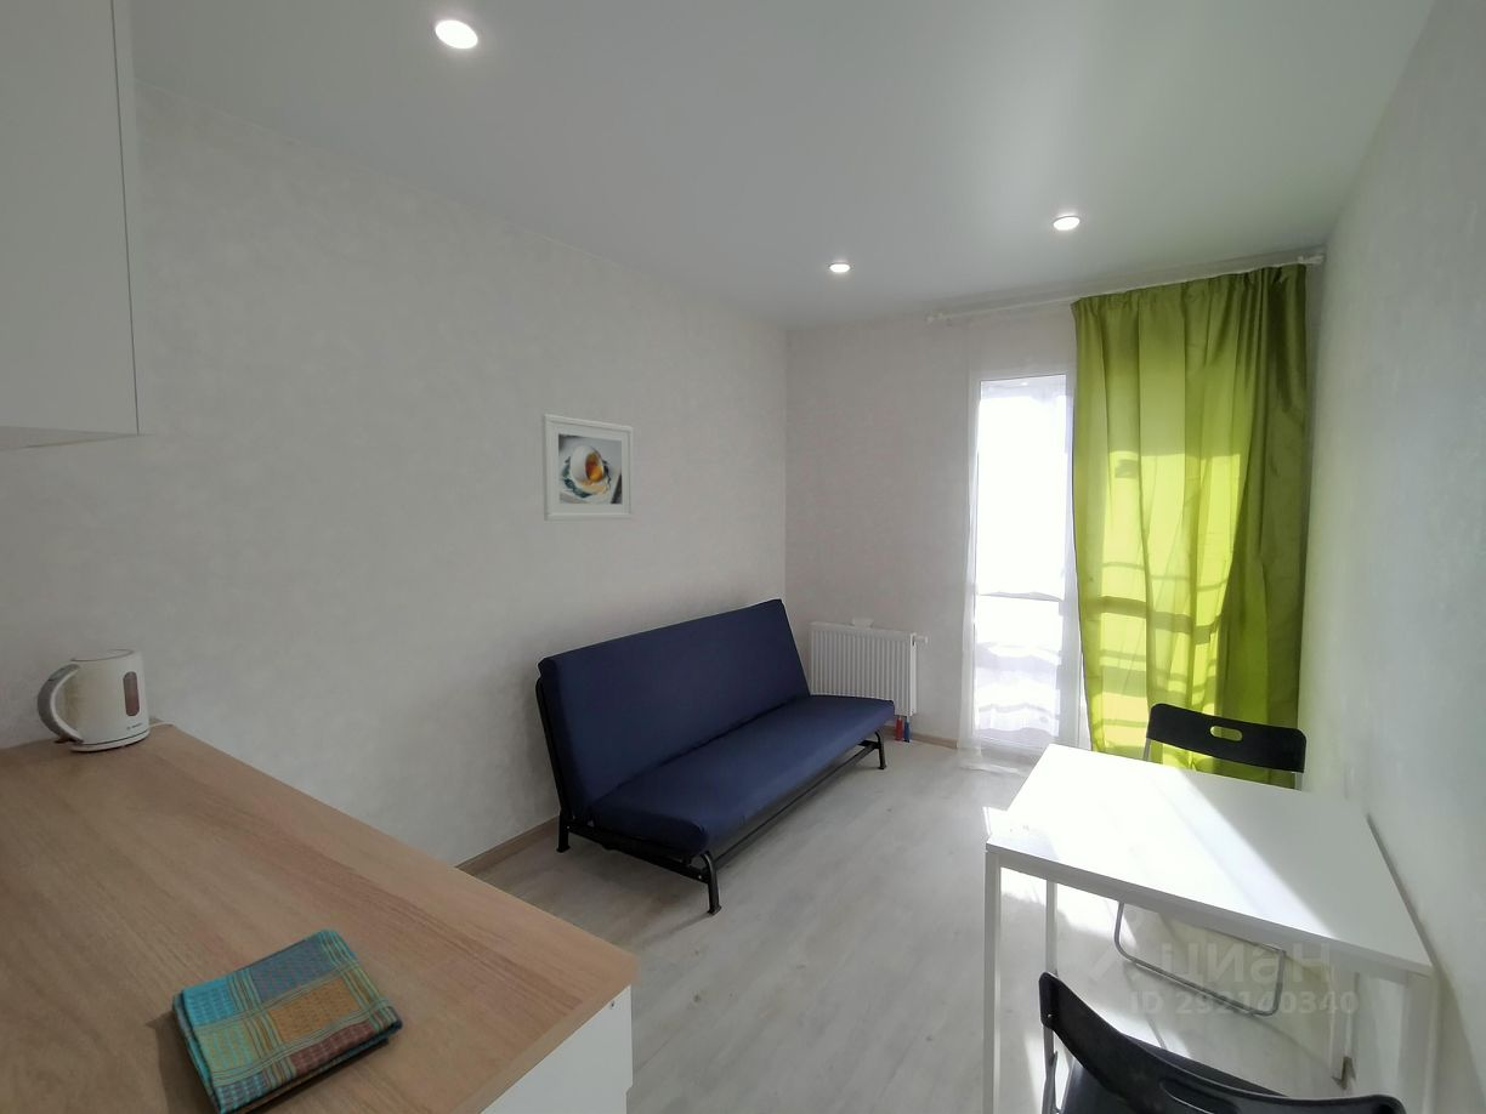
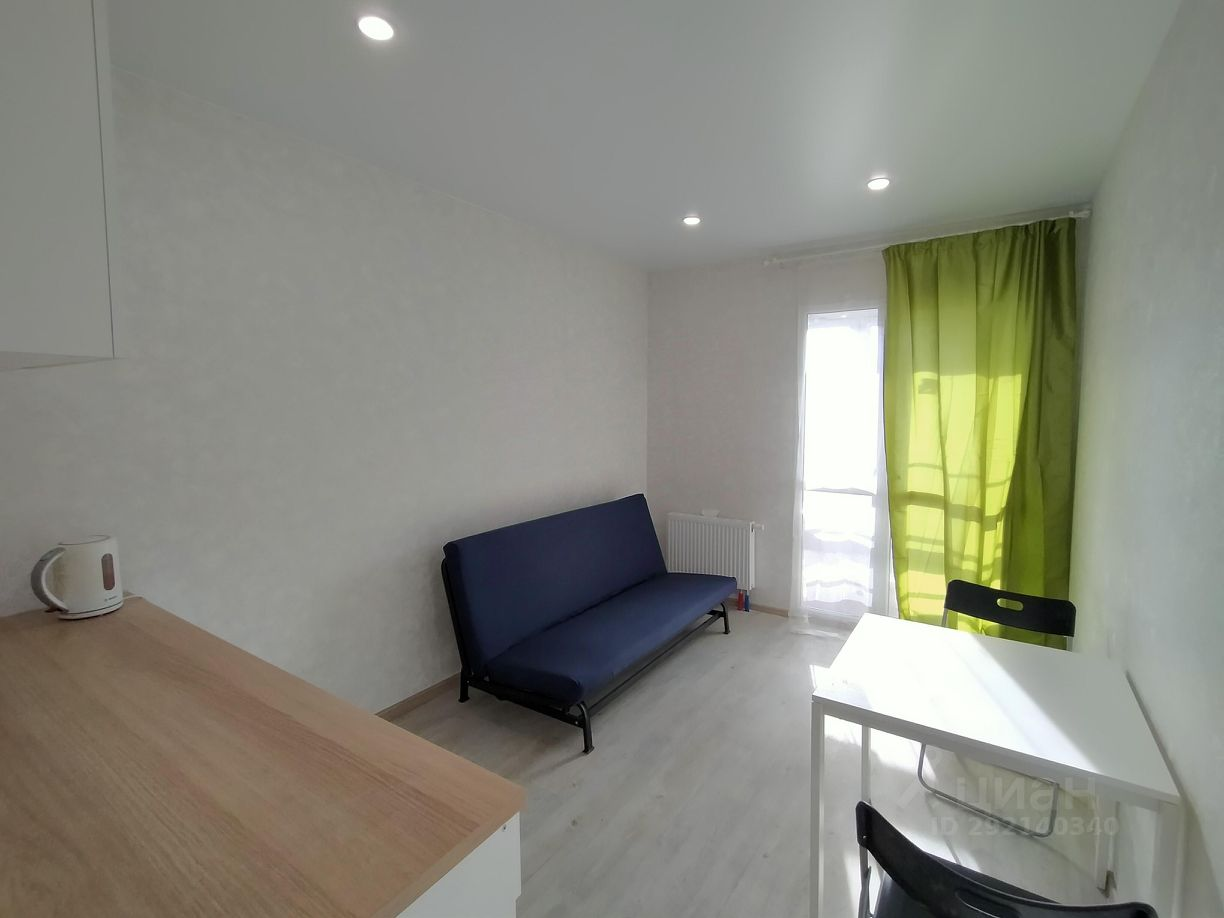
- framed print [540,414,635,522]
- dish towel [171,928,404,1114]
